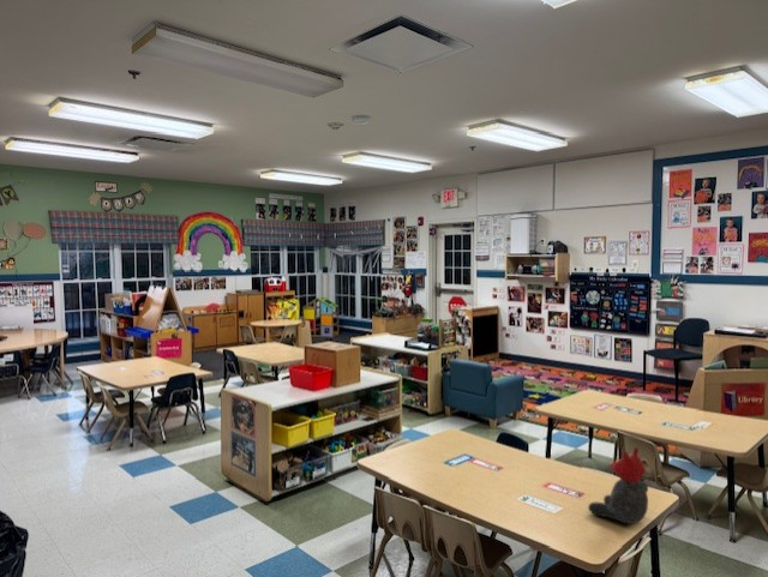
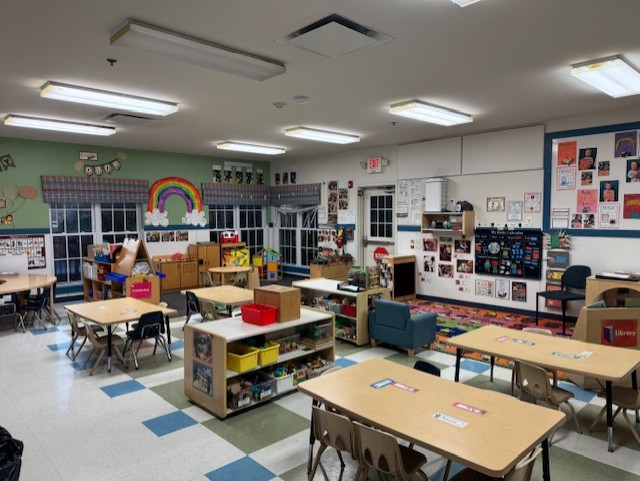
- teddy bear [587,446,649,525]
